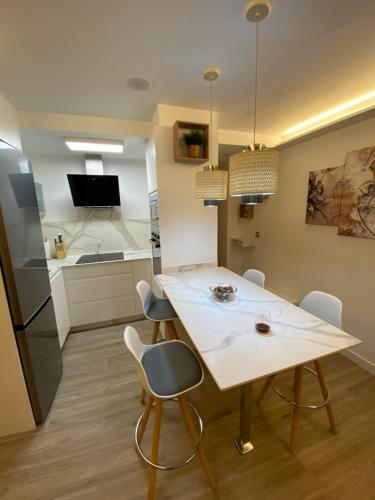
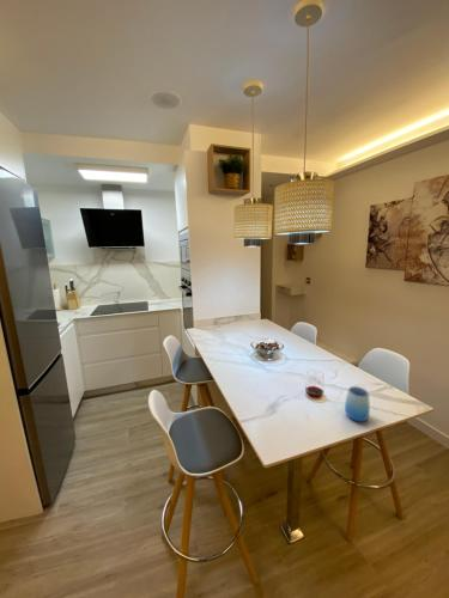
+ cup [344,385,371,423]
